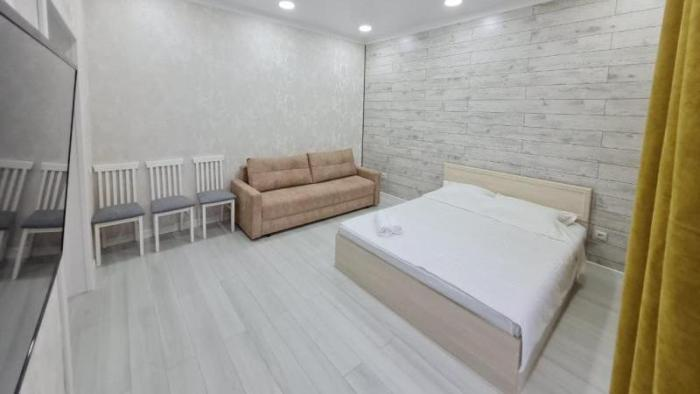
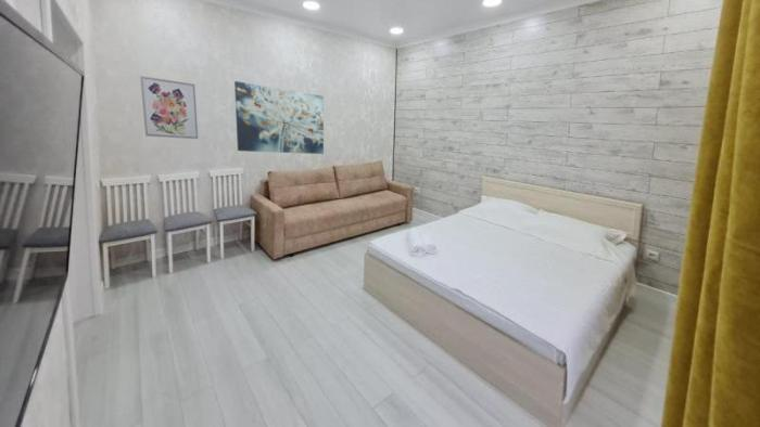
+ wall art [233,80,325,155]
+ wall art [139,75,199,140]
